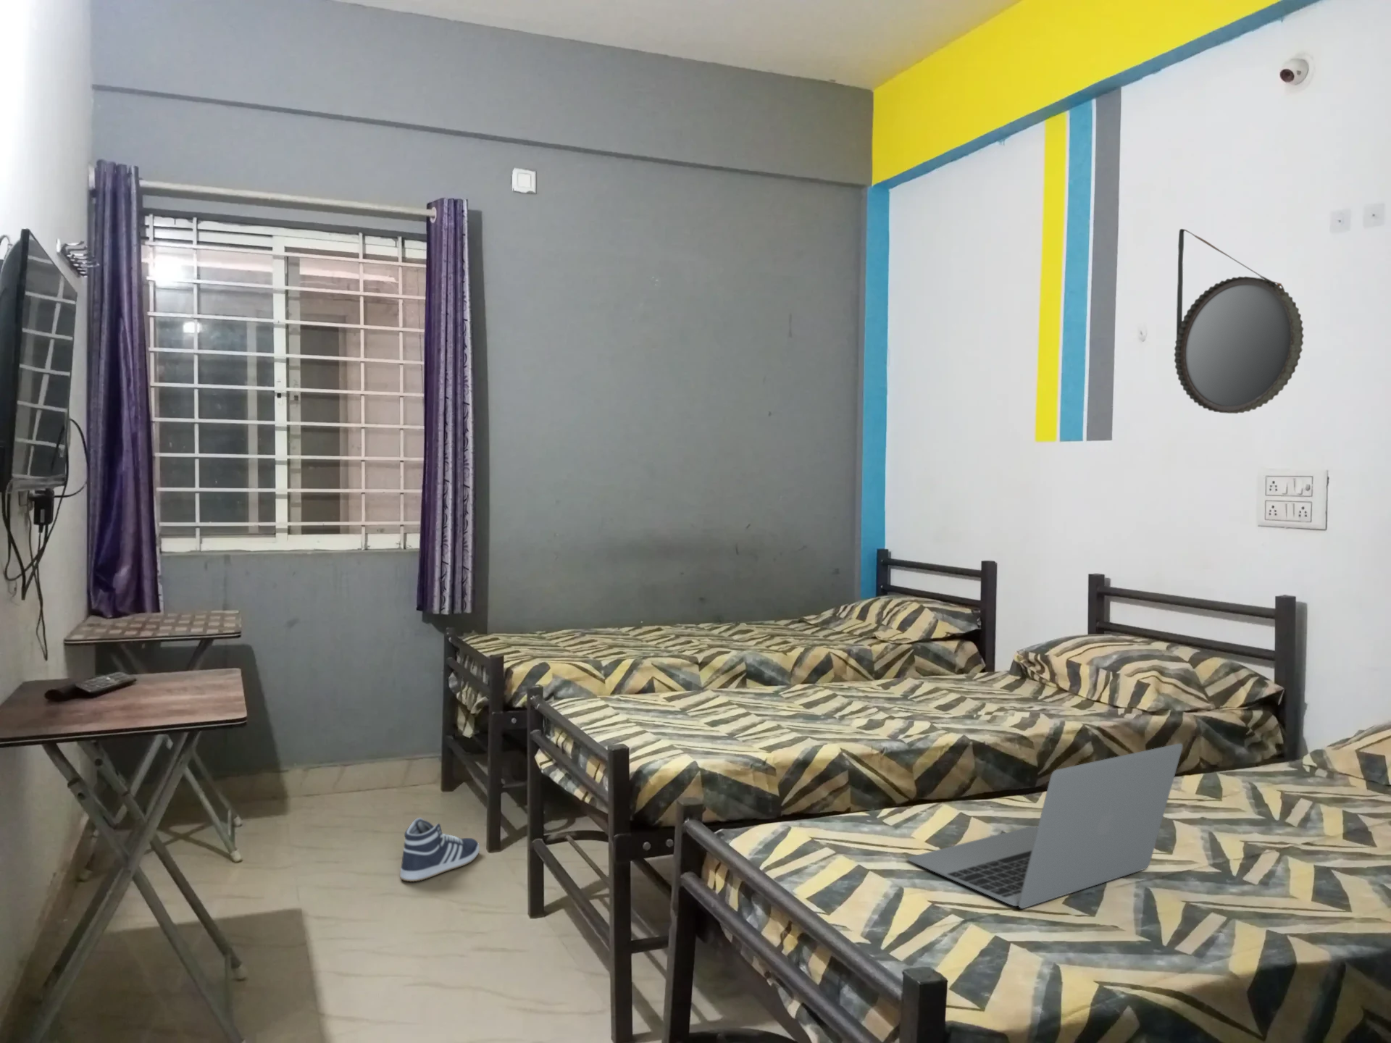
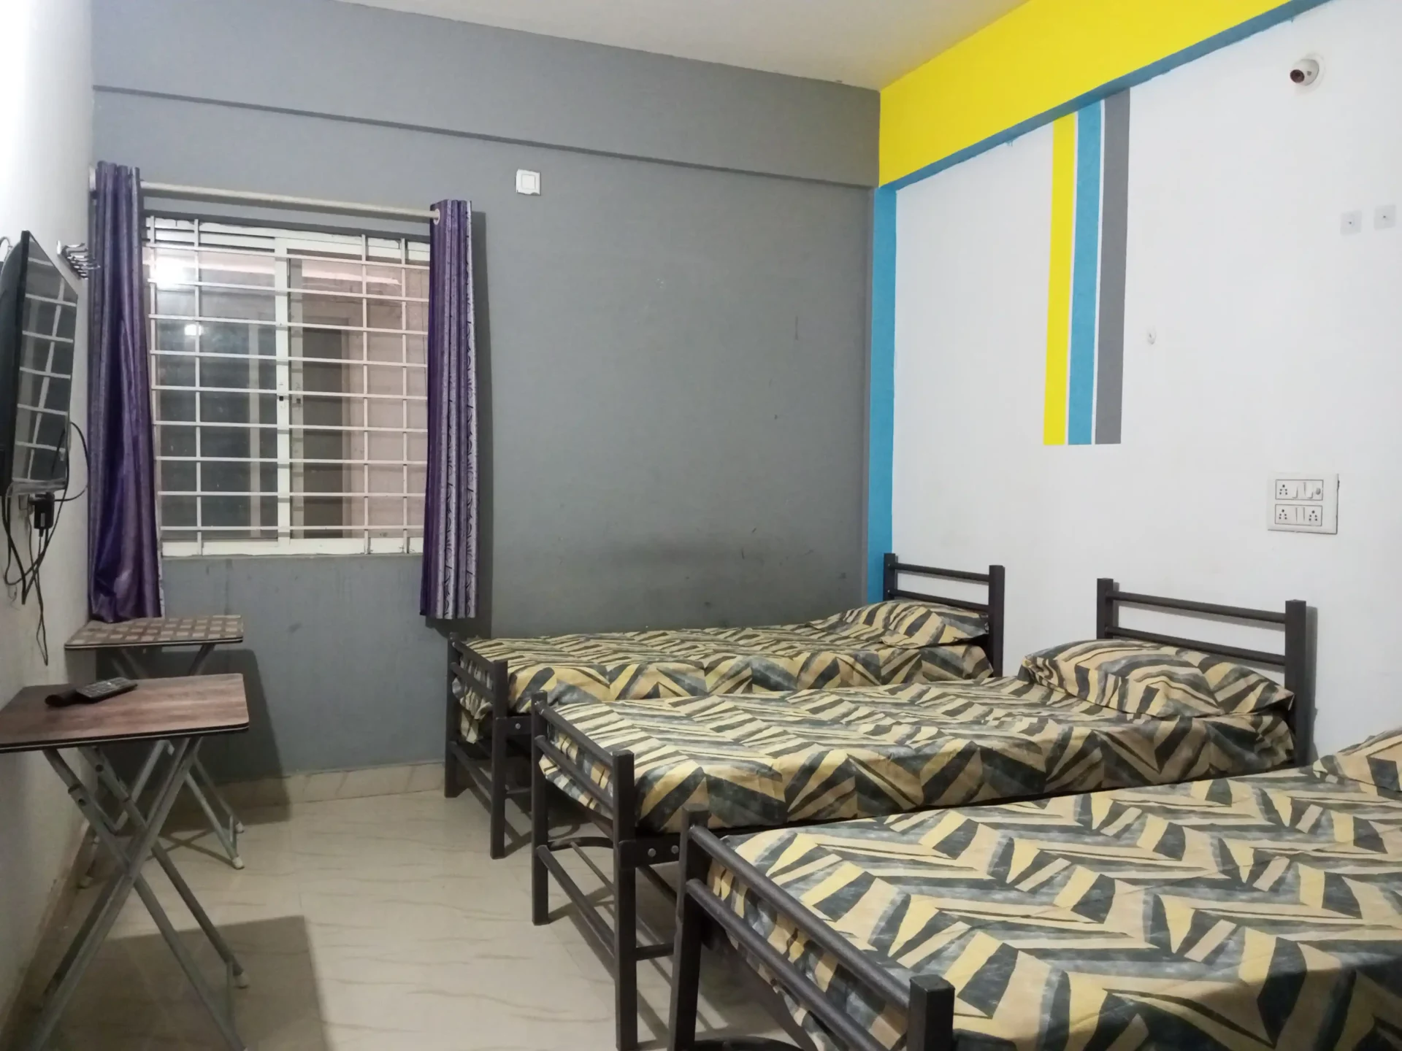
- sneaker [399,817,481,882]
- home mirror [1174,228,1304,414]
- laptop [907,743,1183,909]
